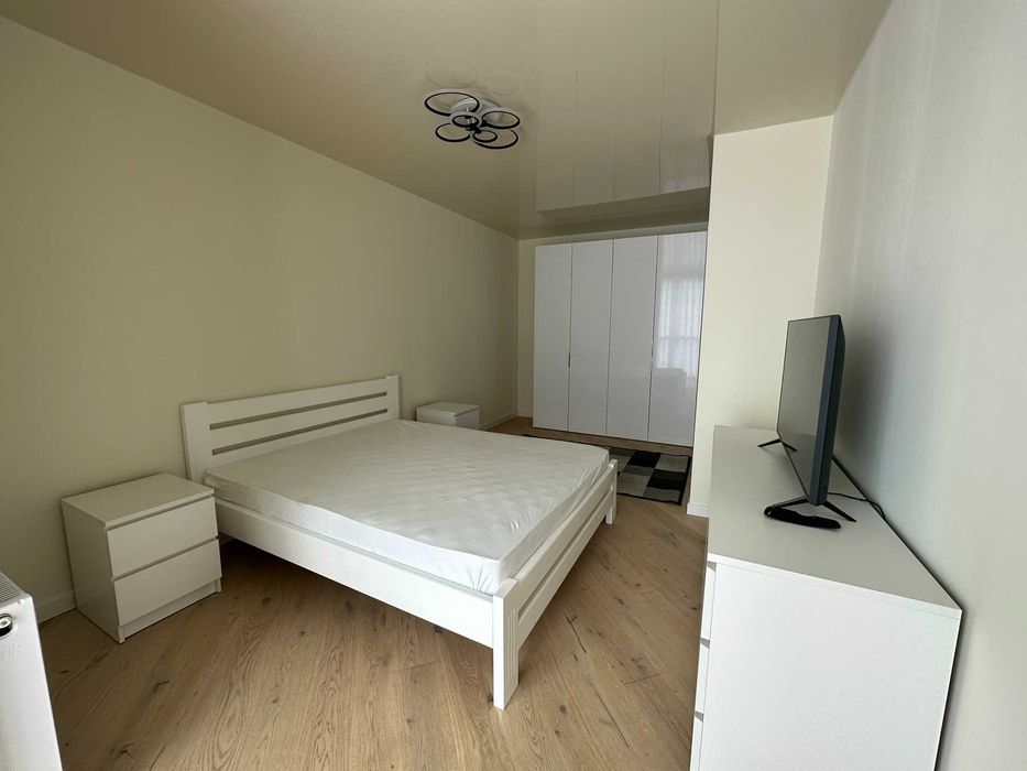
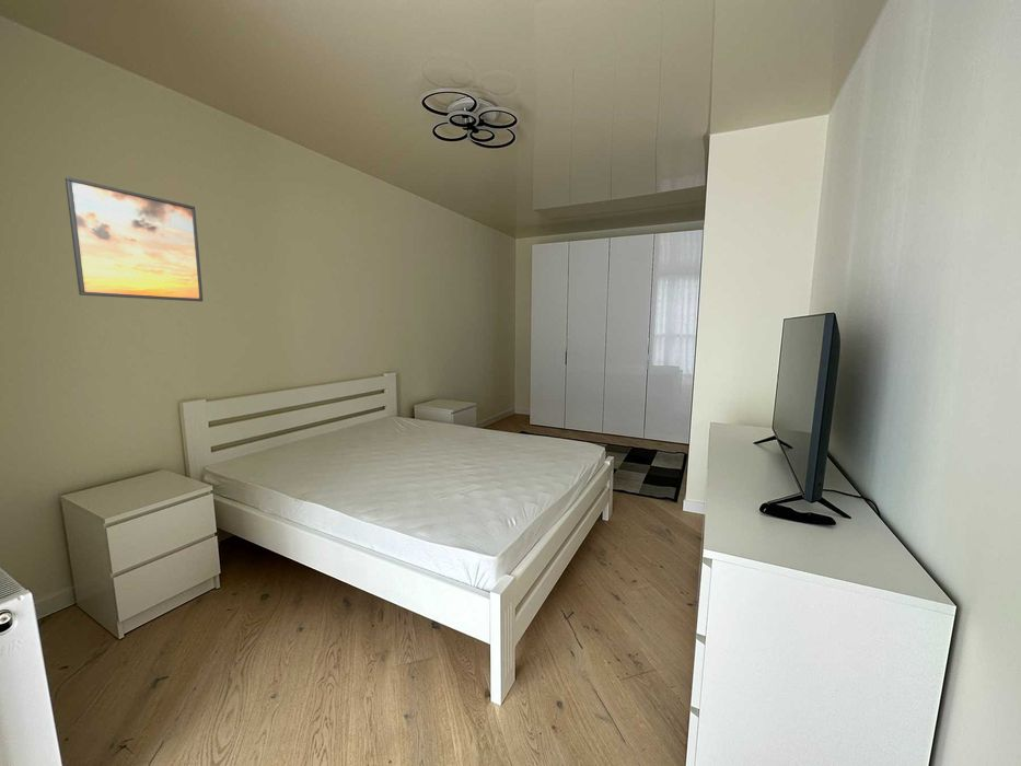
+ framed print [63,176,204,302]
